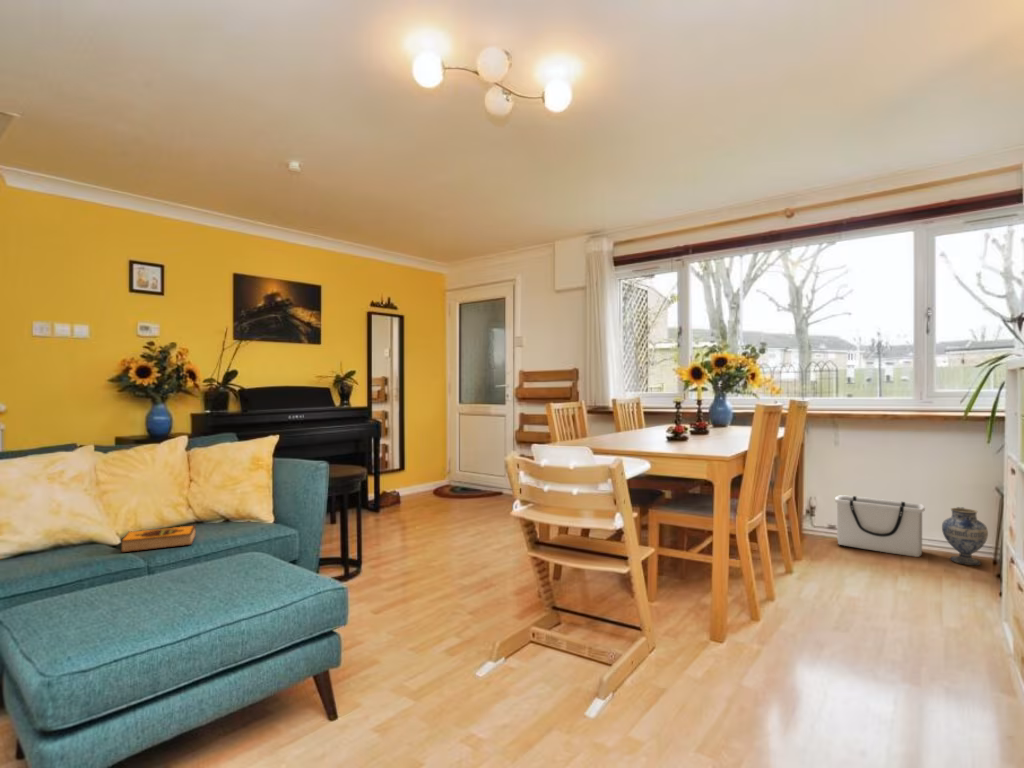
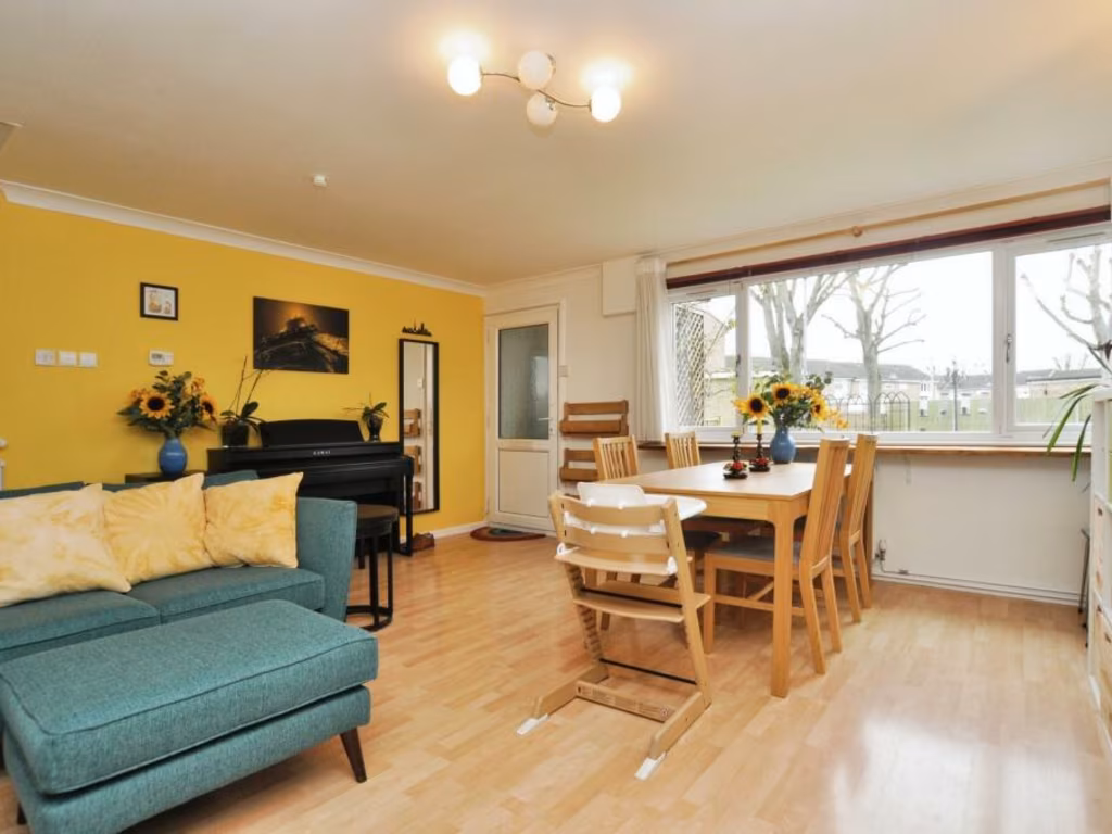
- ceramic jug [941,506,989,566]
- hardback book [119,524,197,553]
- storage bin [834,494,926,558]
